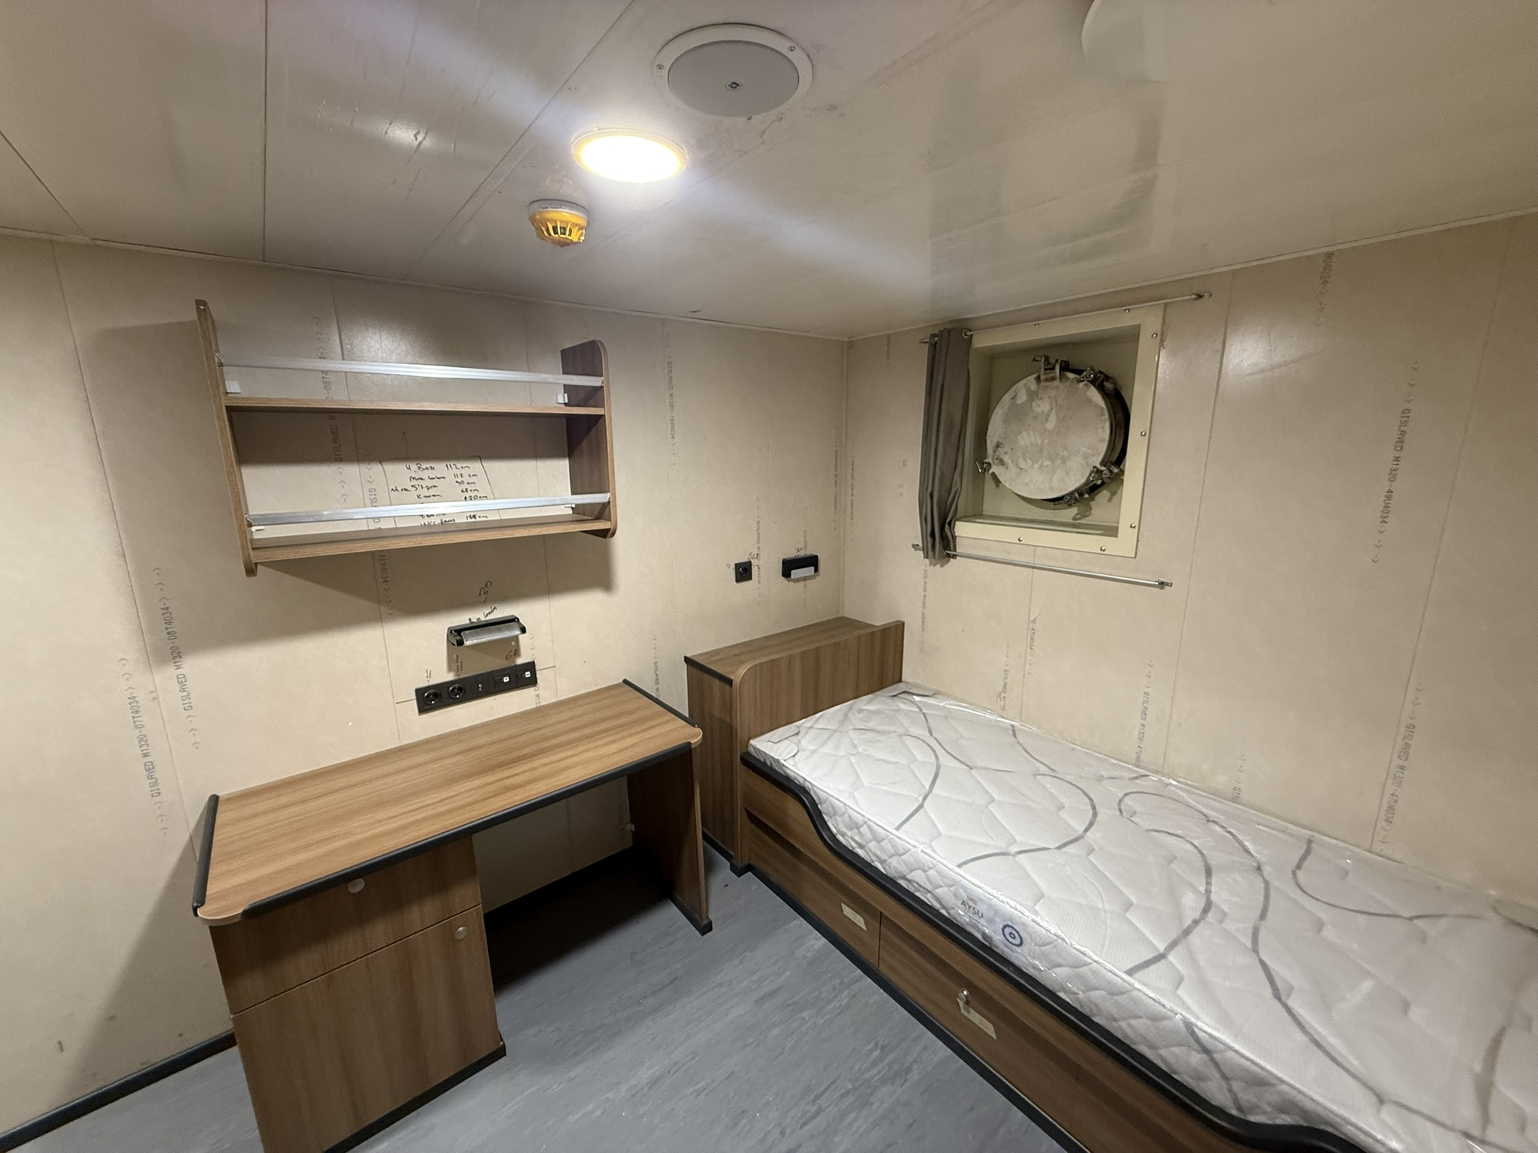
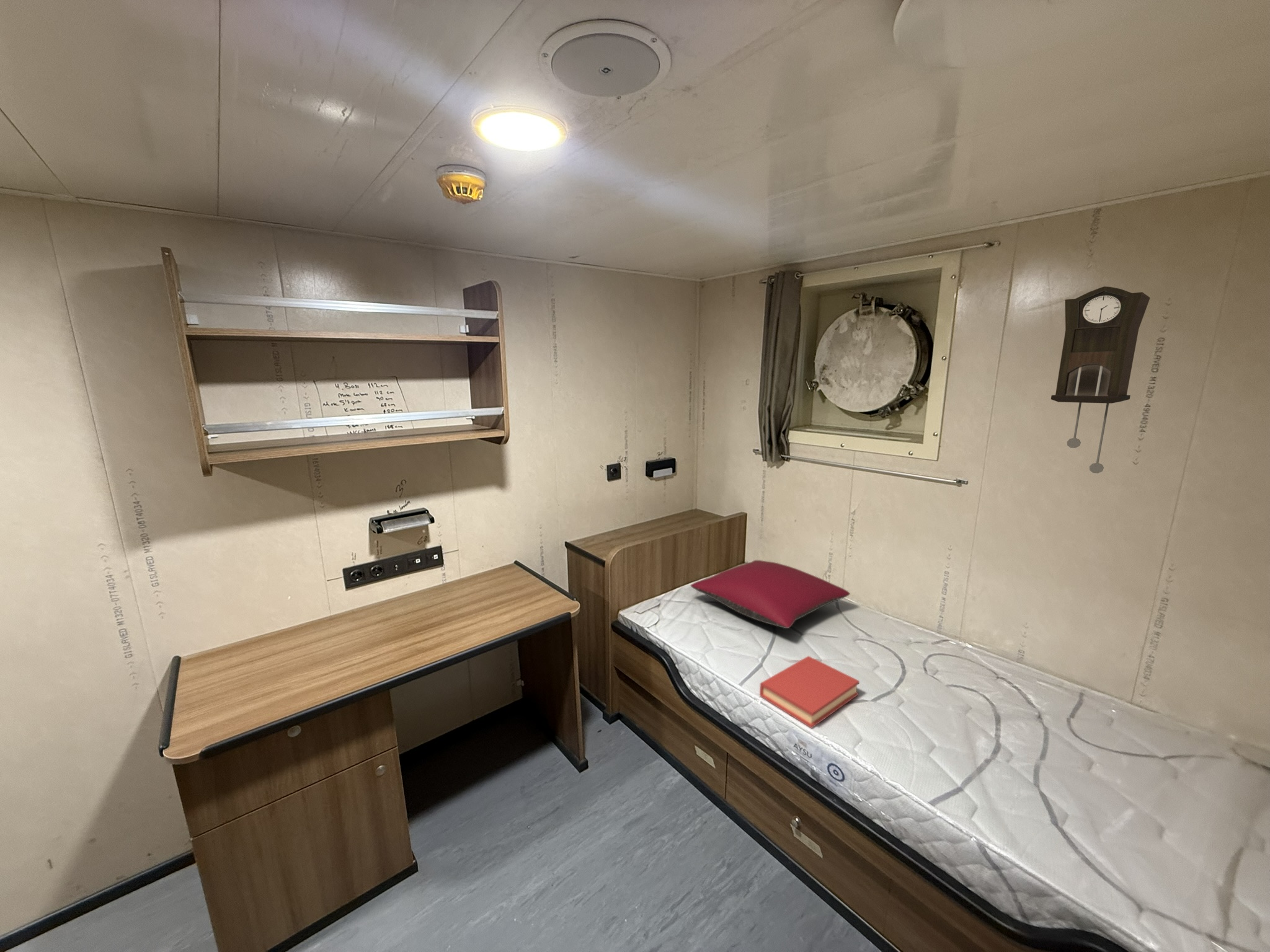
+ pillow [690,560,851,629]
+ pendulum clock [1050,286,1150,474]
+ hardback book [759,655,860,729]
